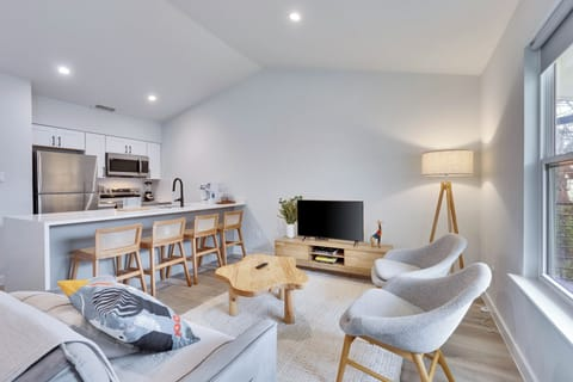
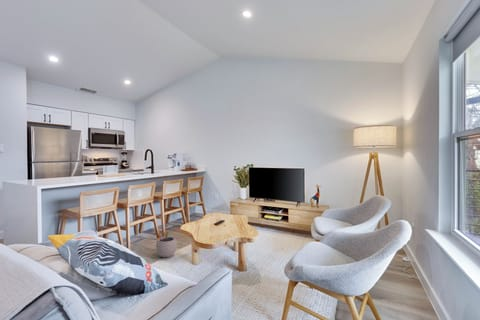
+ plant pot [155,230,178,258]
